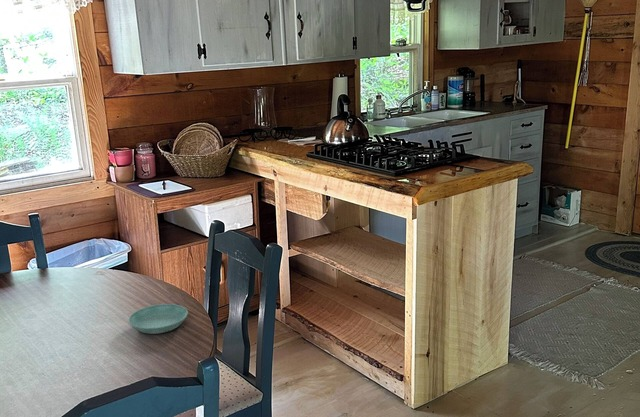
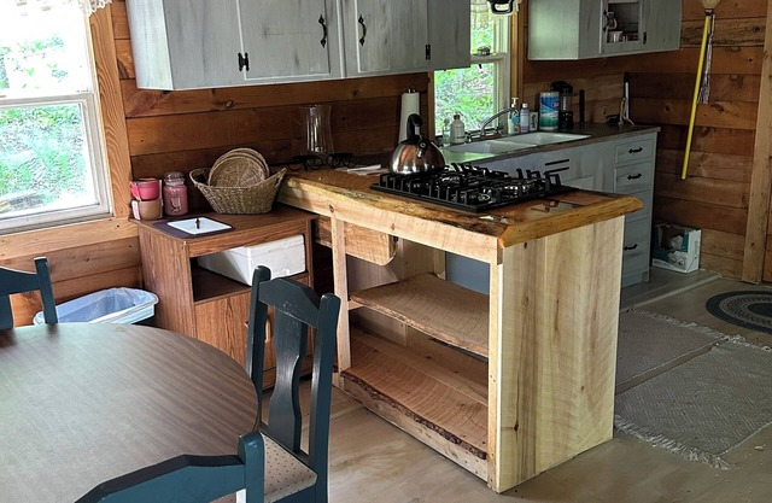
- saucer [128,303,189,335]
